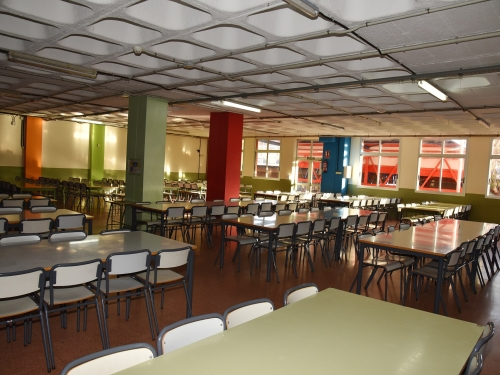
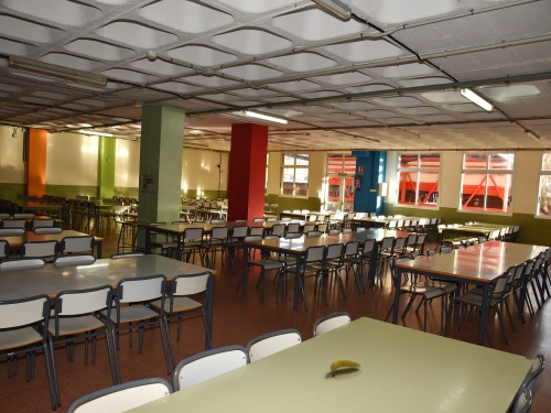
+ fruit [329,358,361,378]
